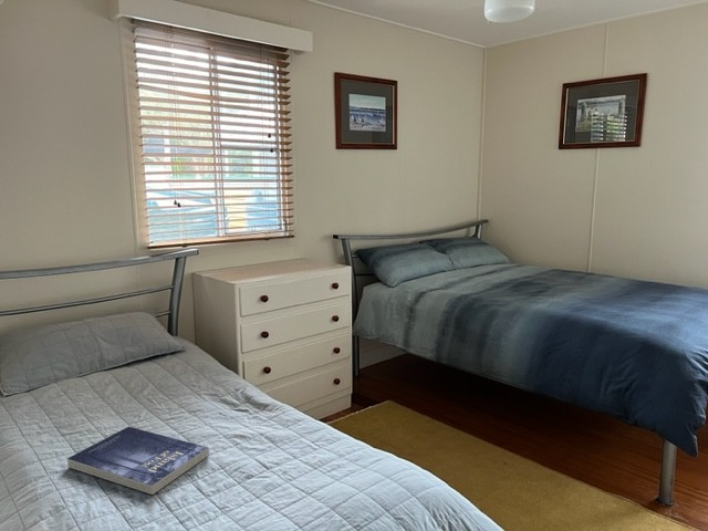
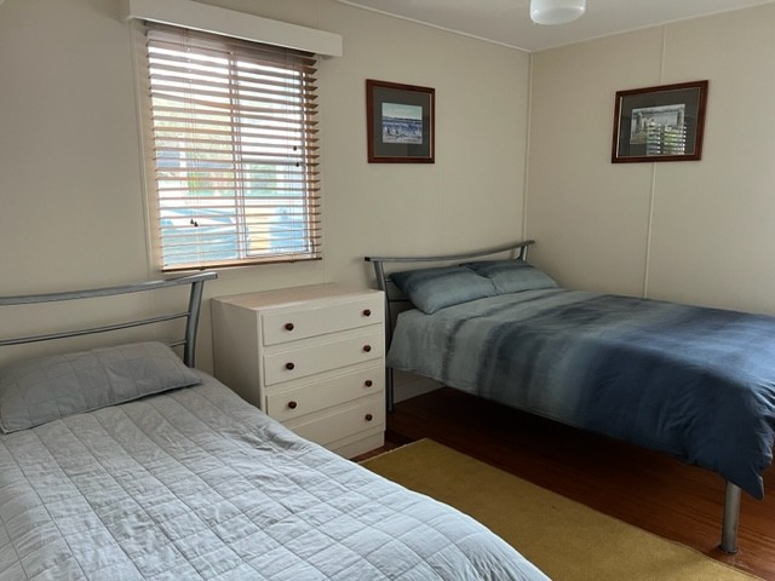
- book [66,426,210,496]
